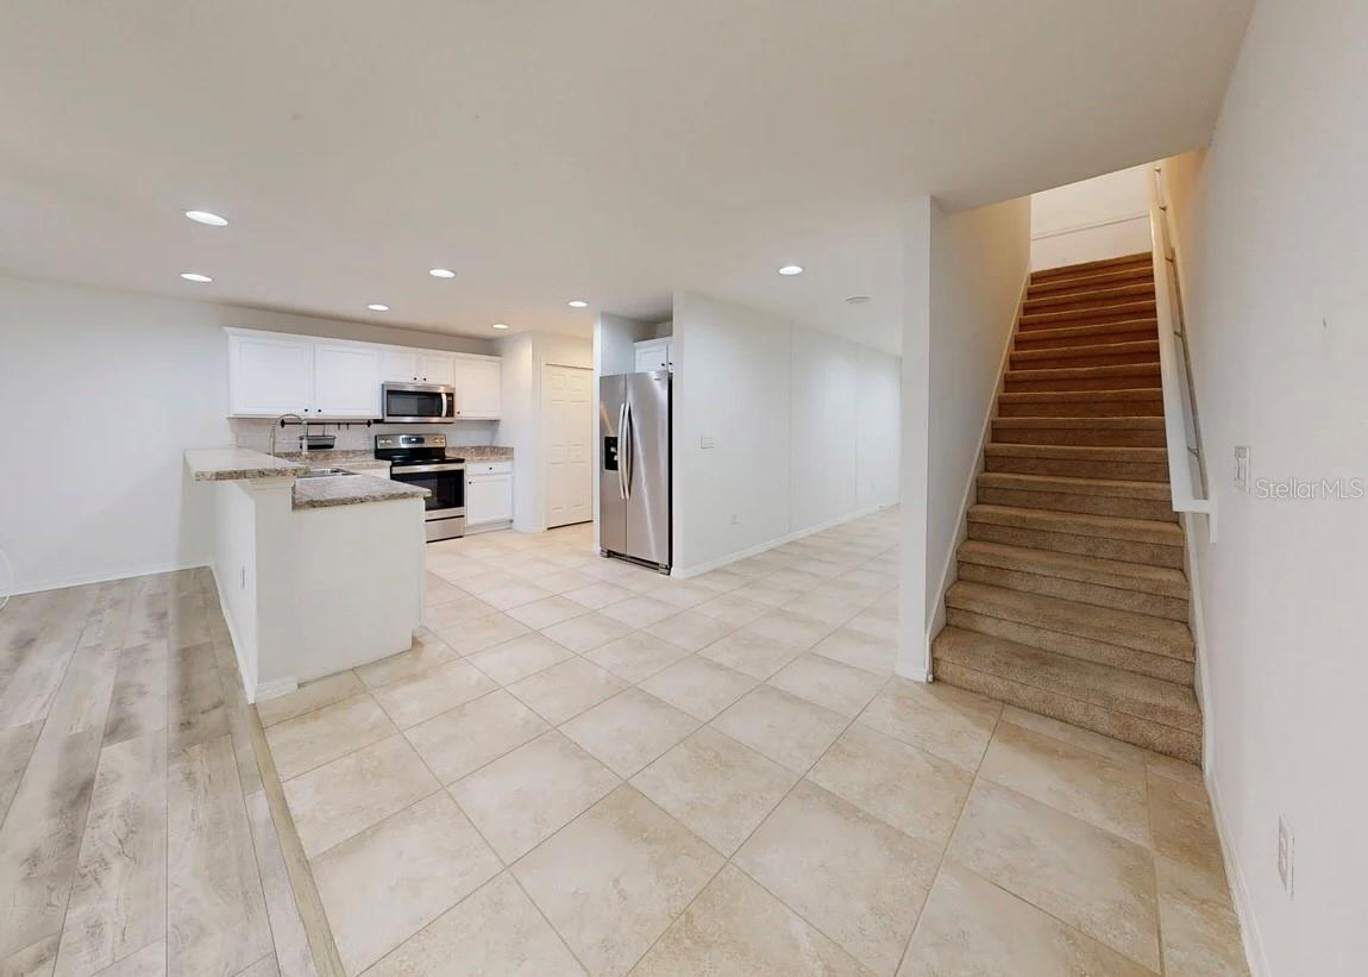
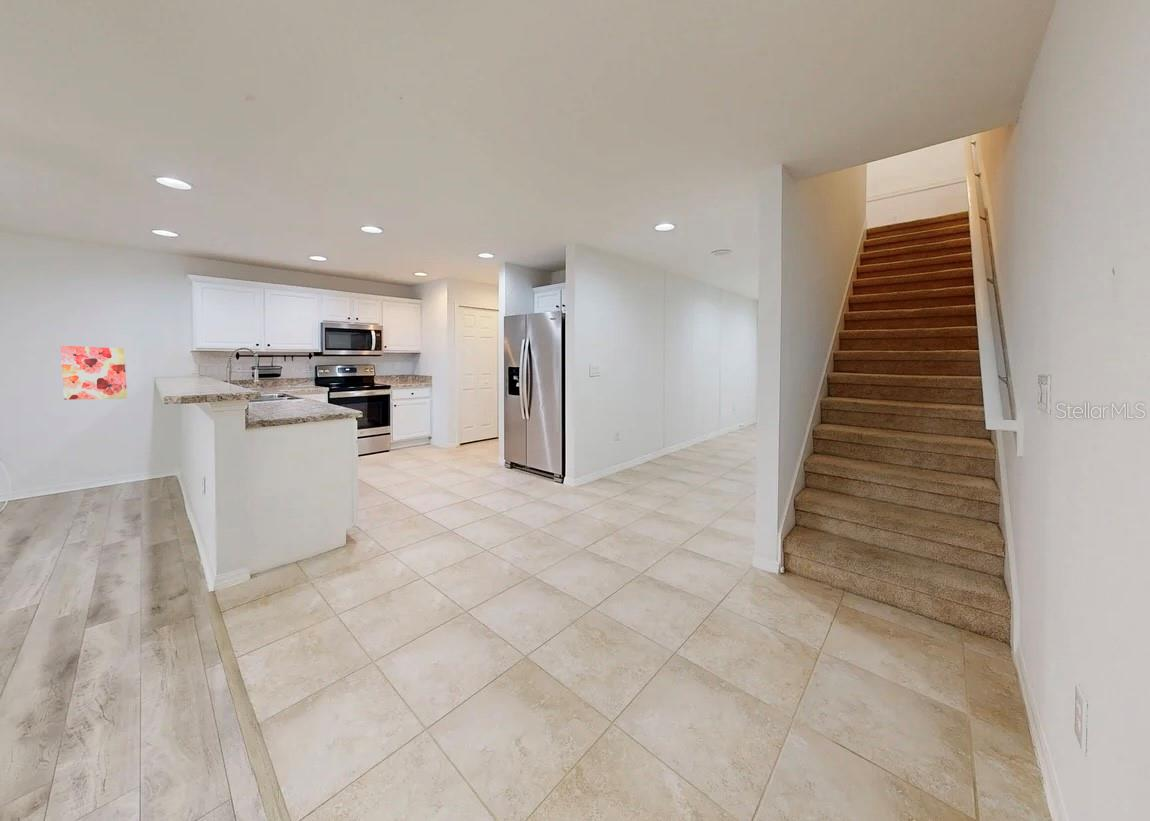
+ wall art [59,345,128,401]
